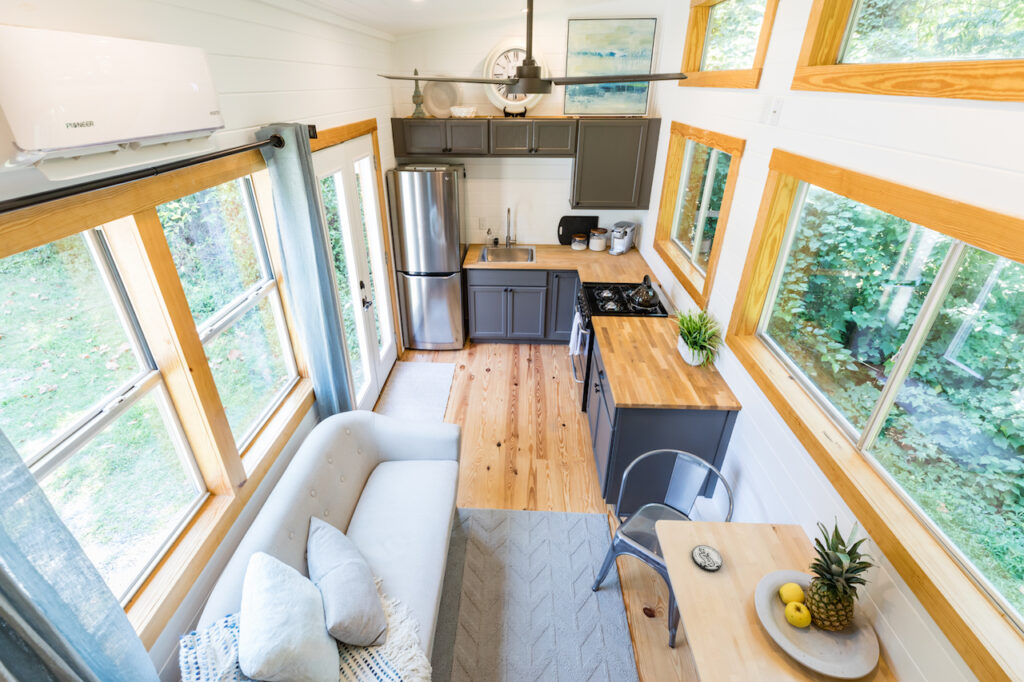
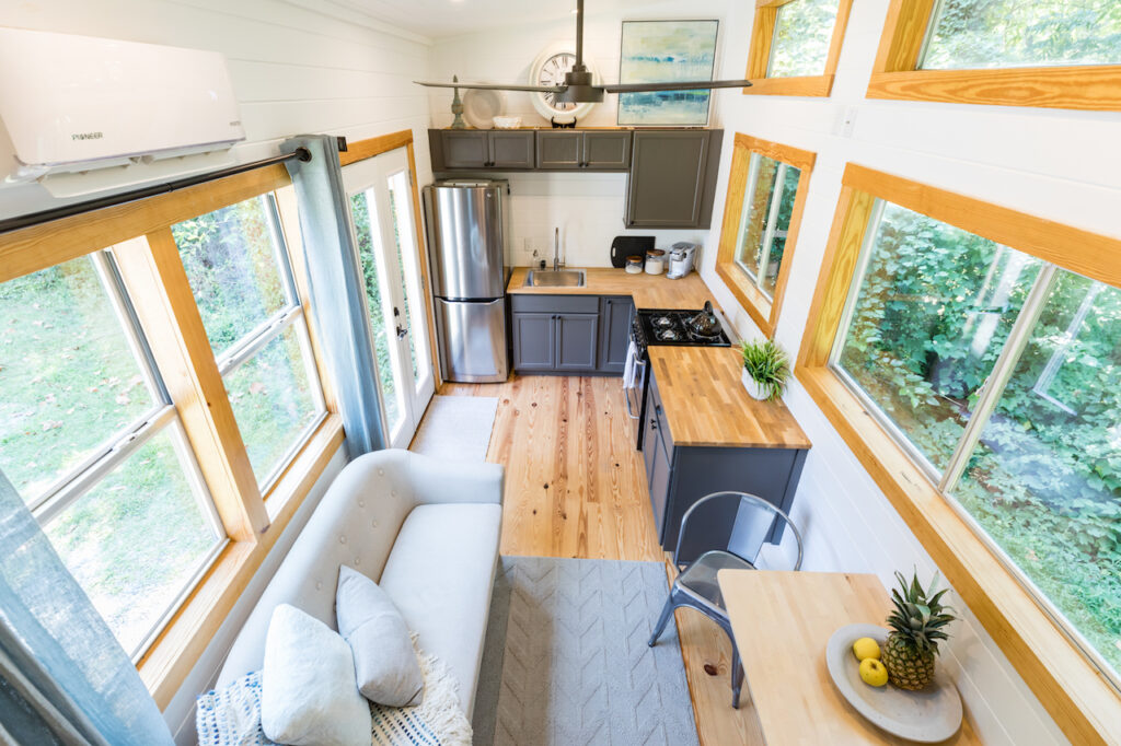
- coaster [691,544,723,573]
